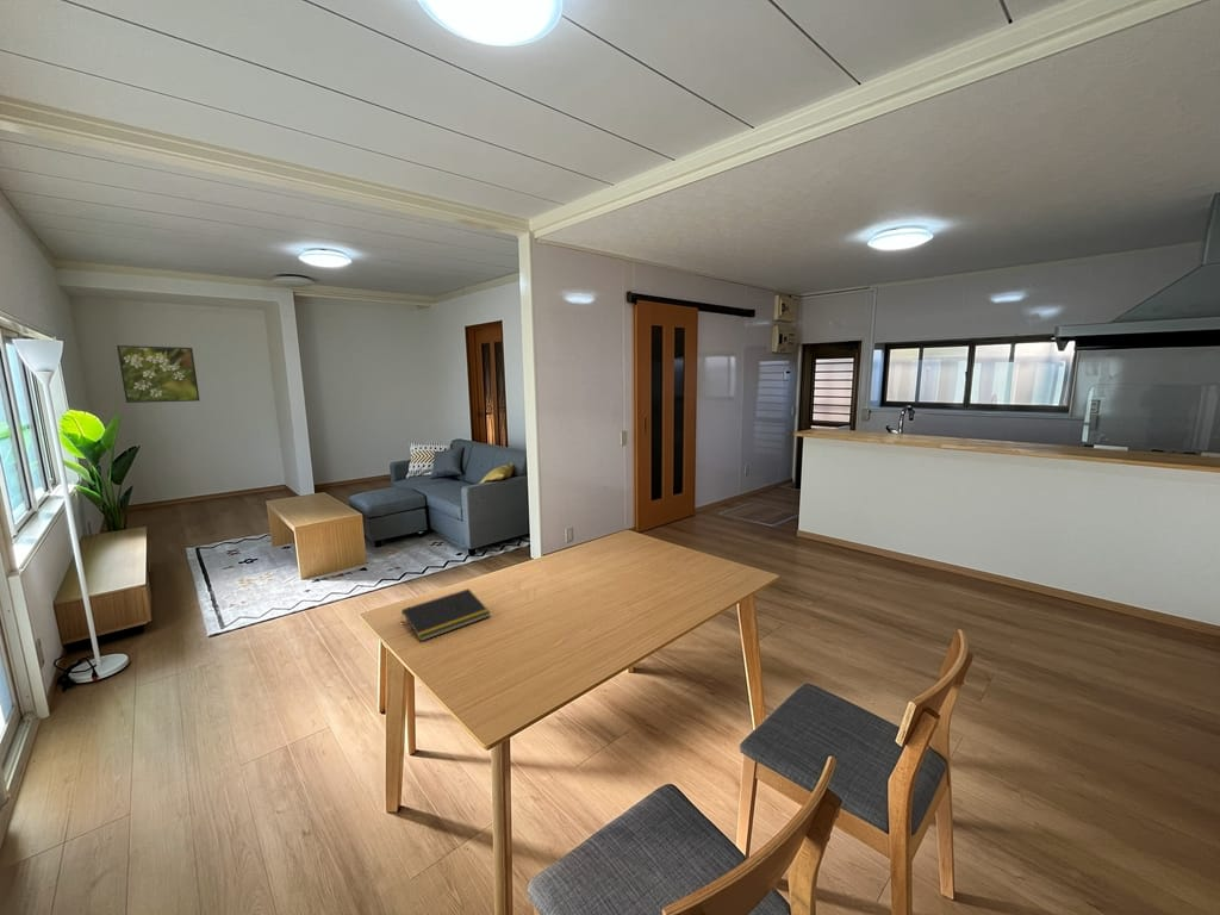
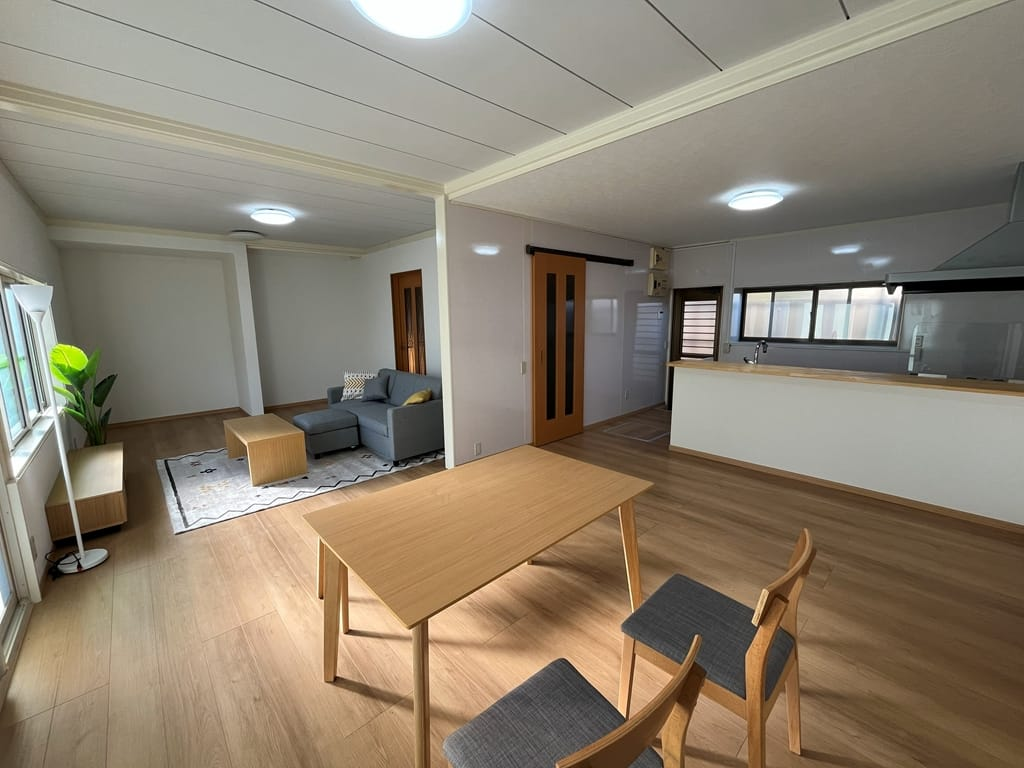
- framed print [116,344,200,404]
- notepad [400,587,492,642]
